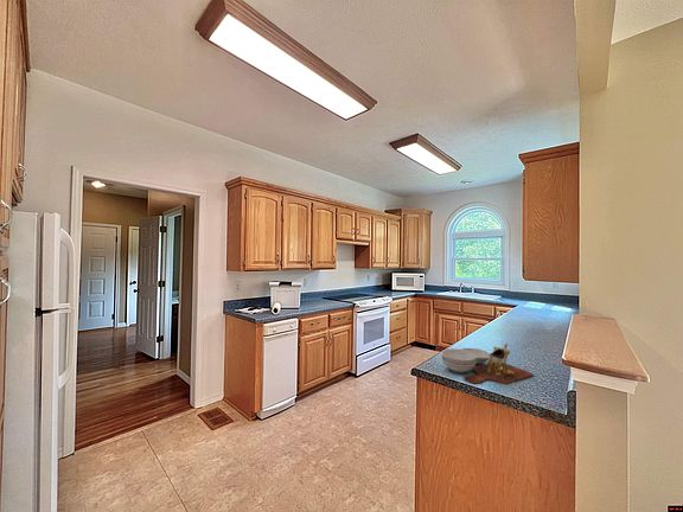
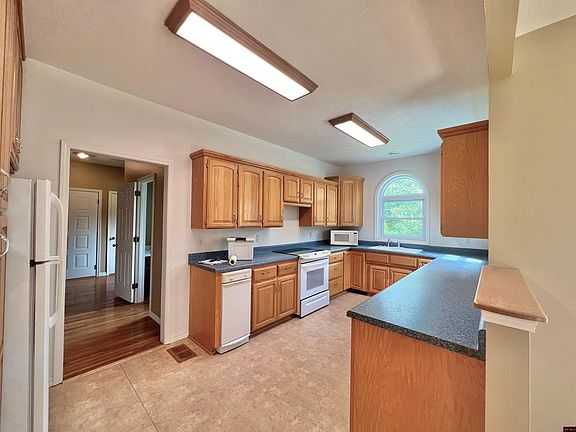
- cutting board [441,343,534,385]
